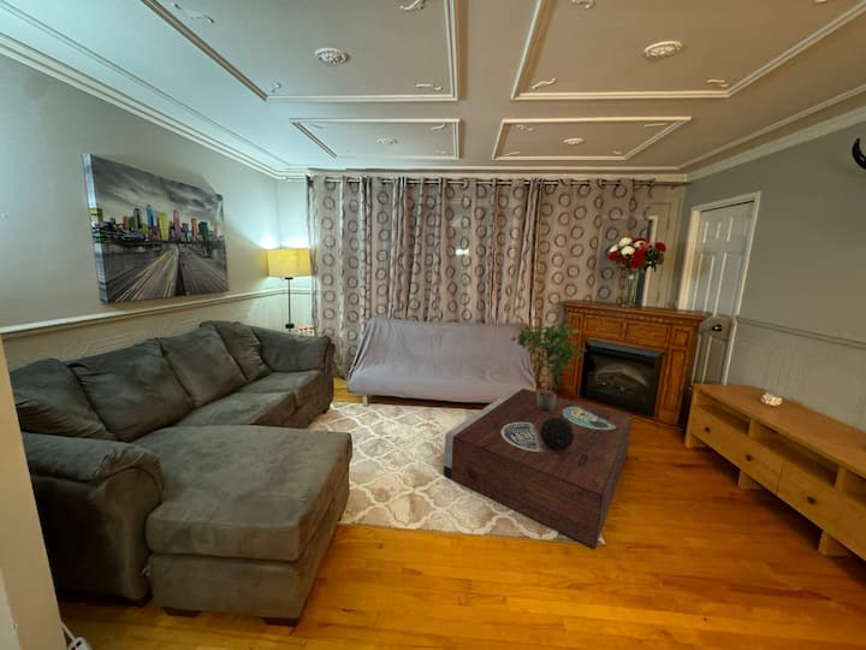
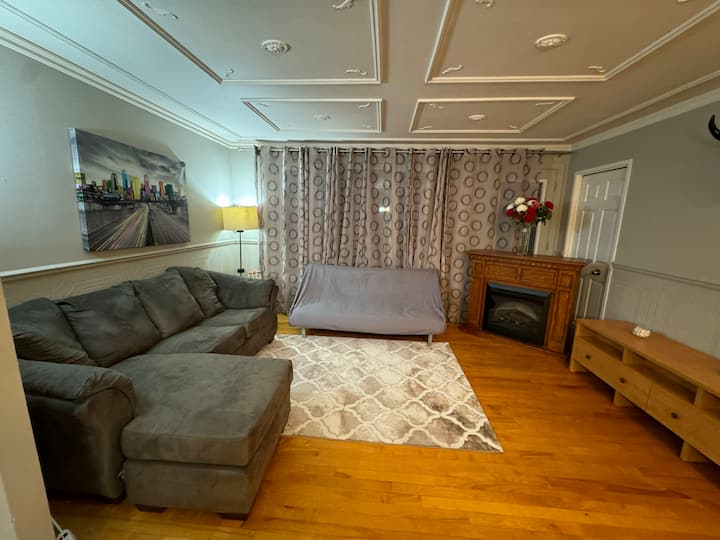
- potted plant [510,323,588,412]
- decorative orb [540,418,574,450]
- stereo [443,386,634,550]
